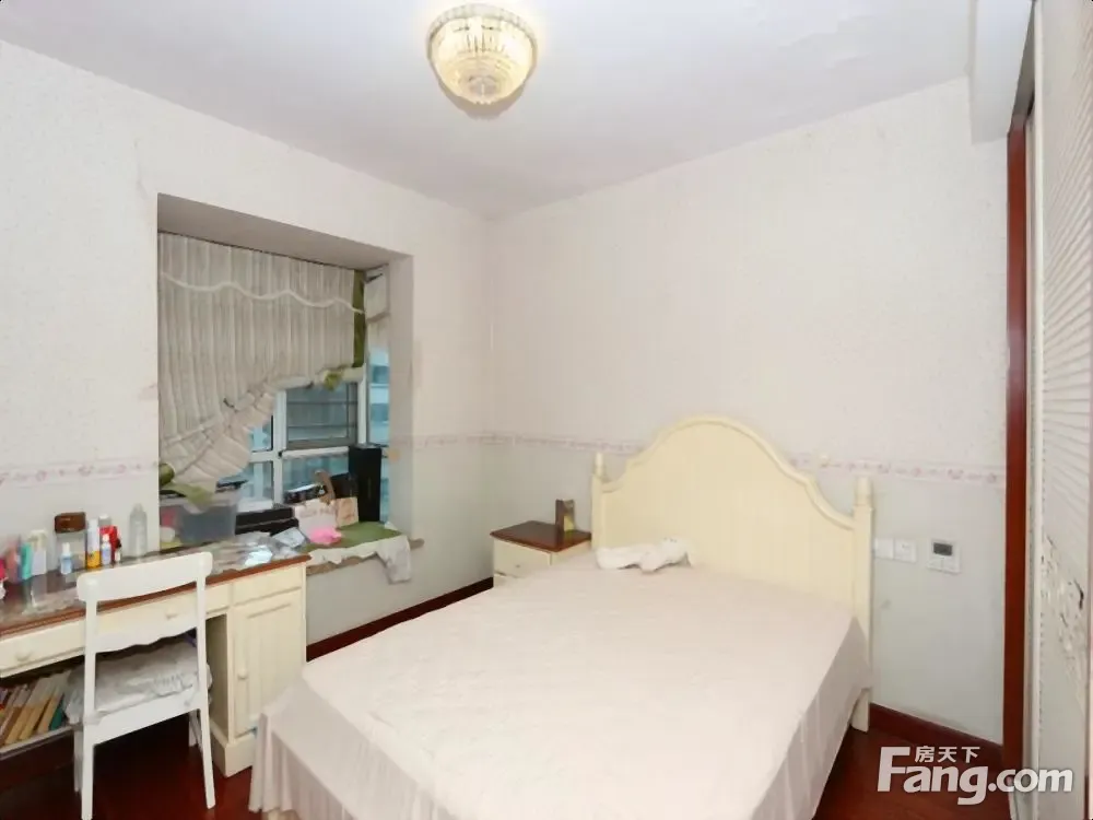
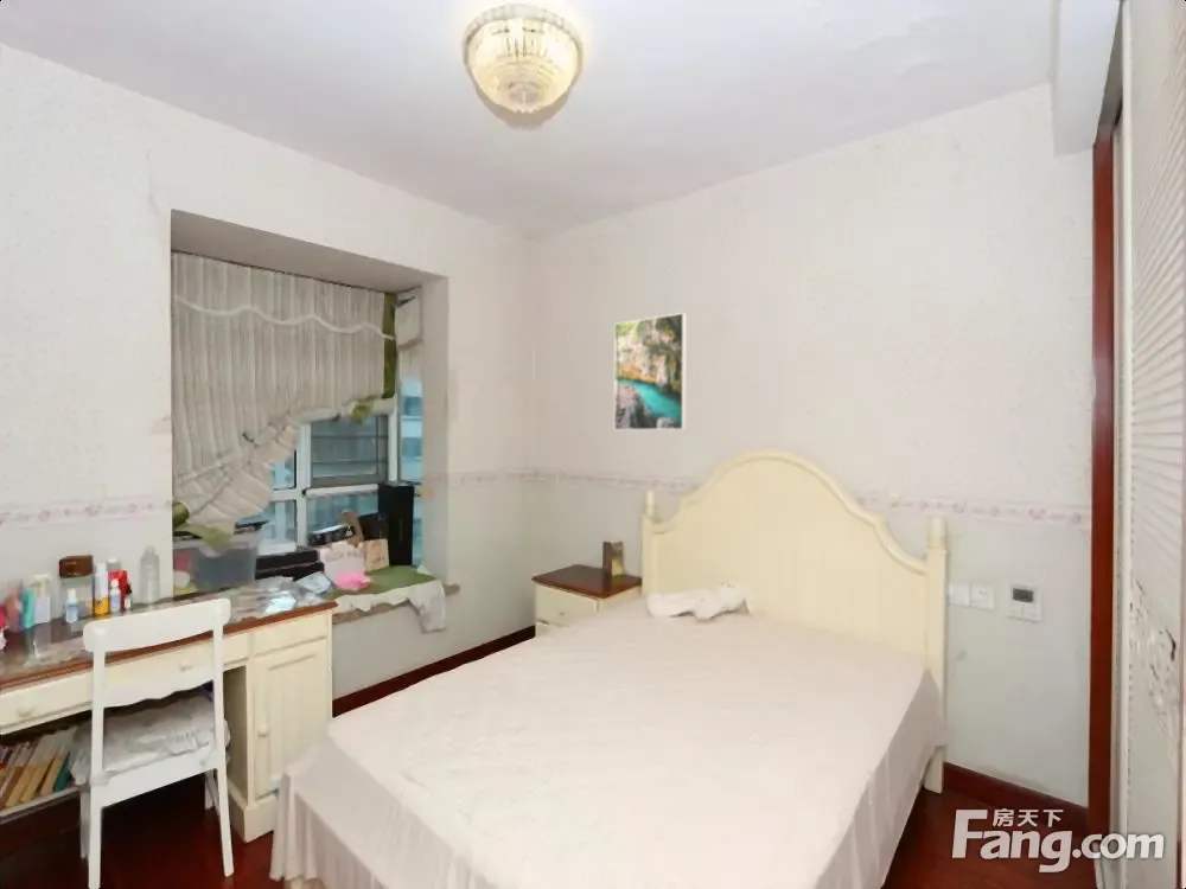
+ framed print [613,312,688,431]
